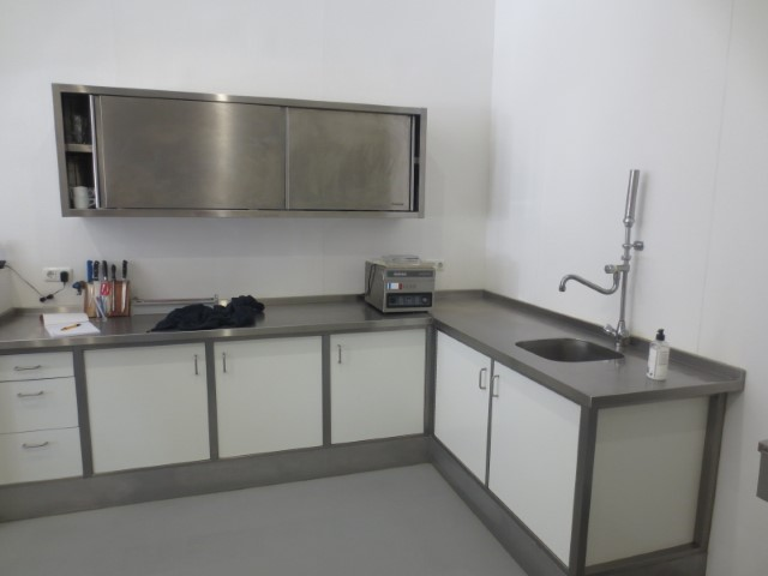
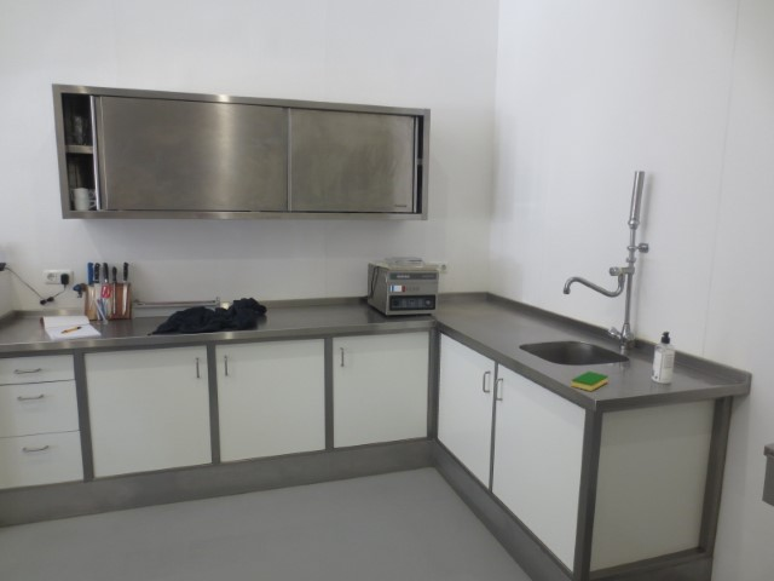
+ dish sponge [570,370,610,392]
